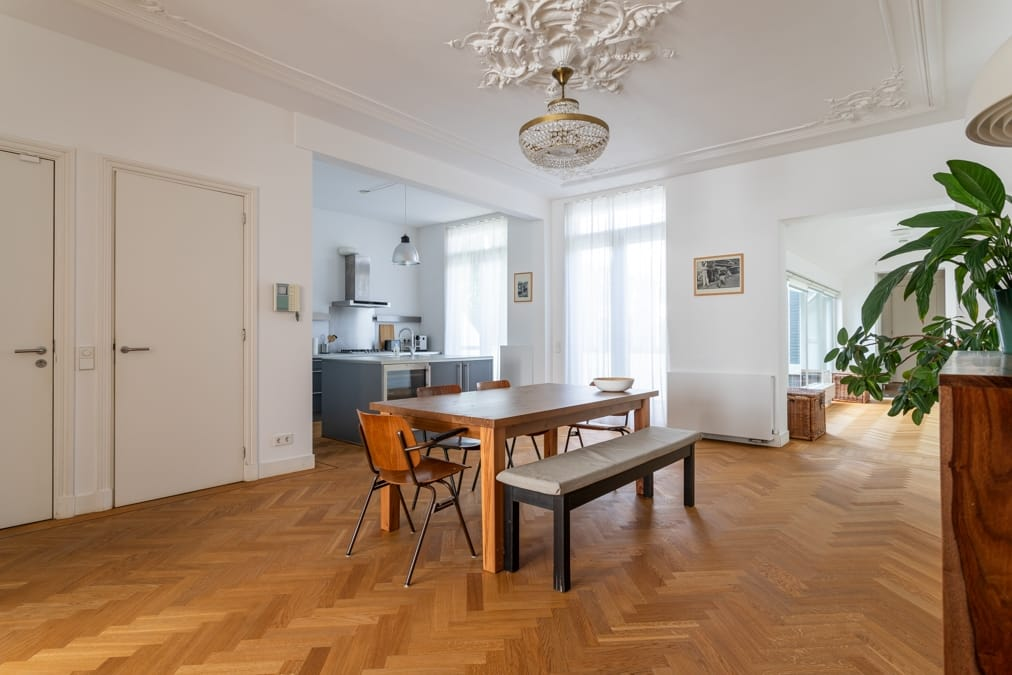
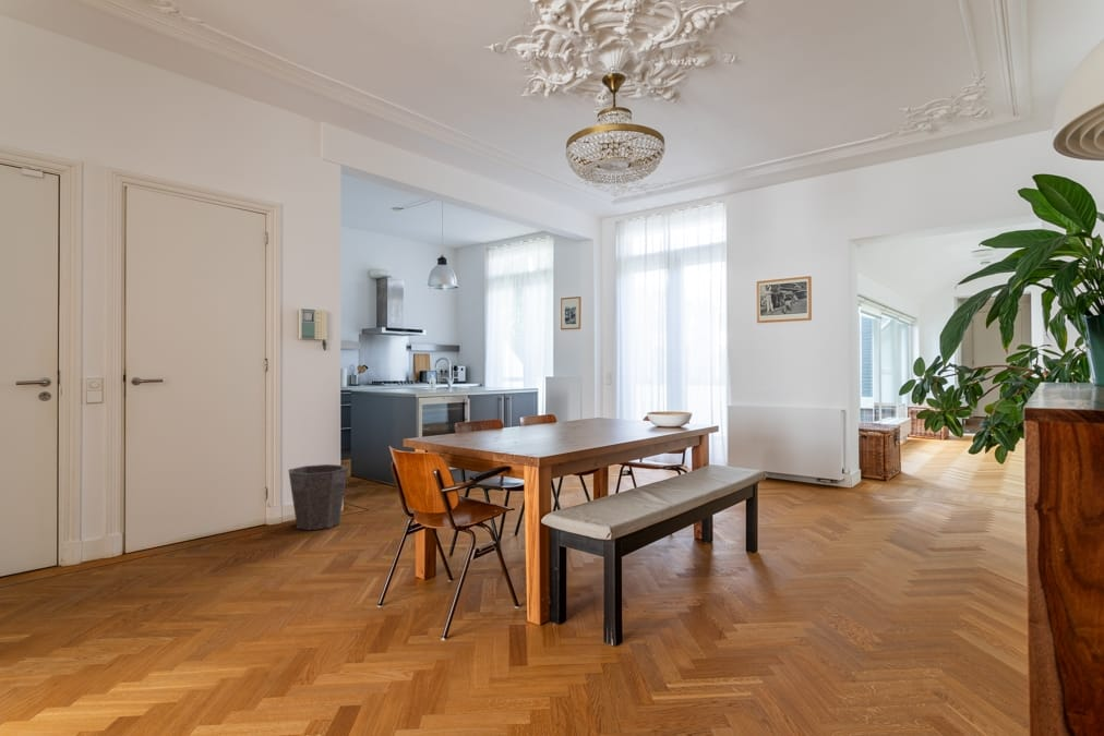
+ waste bin [287,463,349,531]
